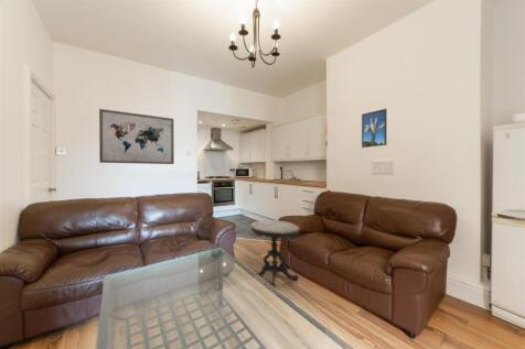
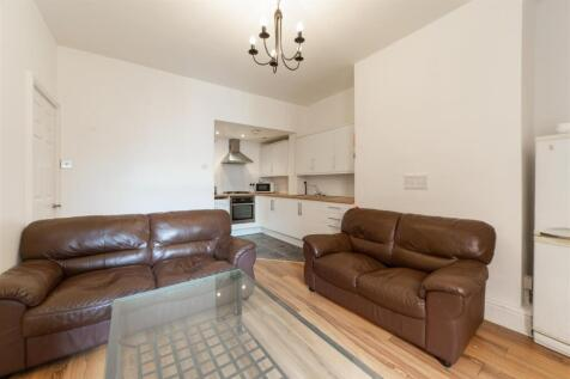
- wall art [98,108,175,165]
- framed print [361,108,388,149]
- side table [249,219,300,288]
